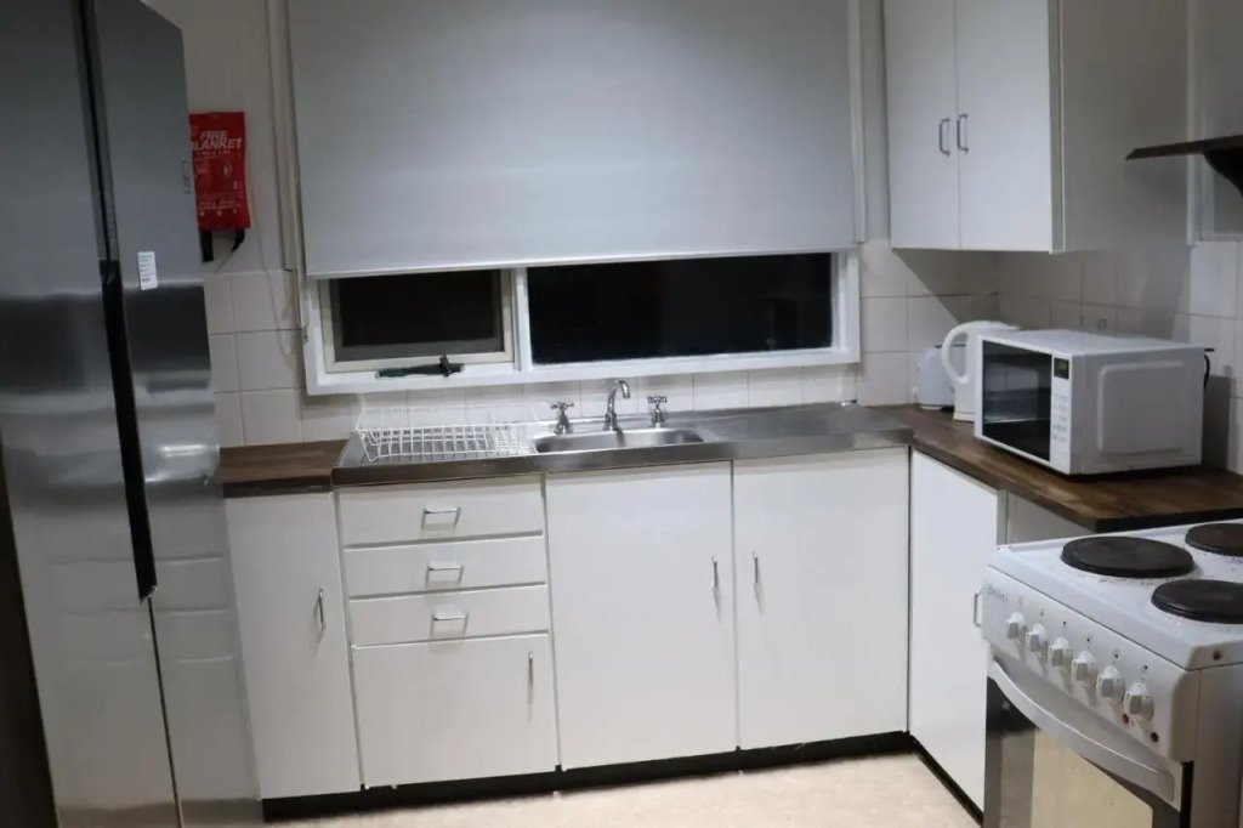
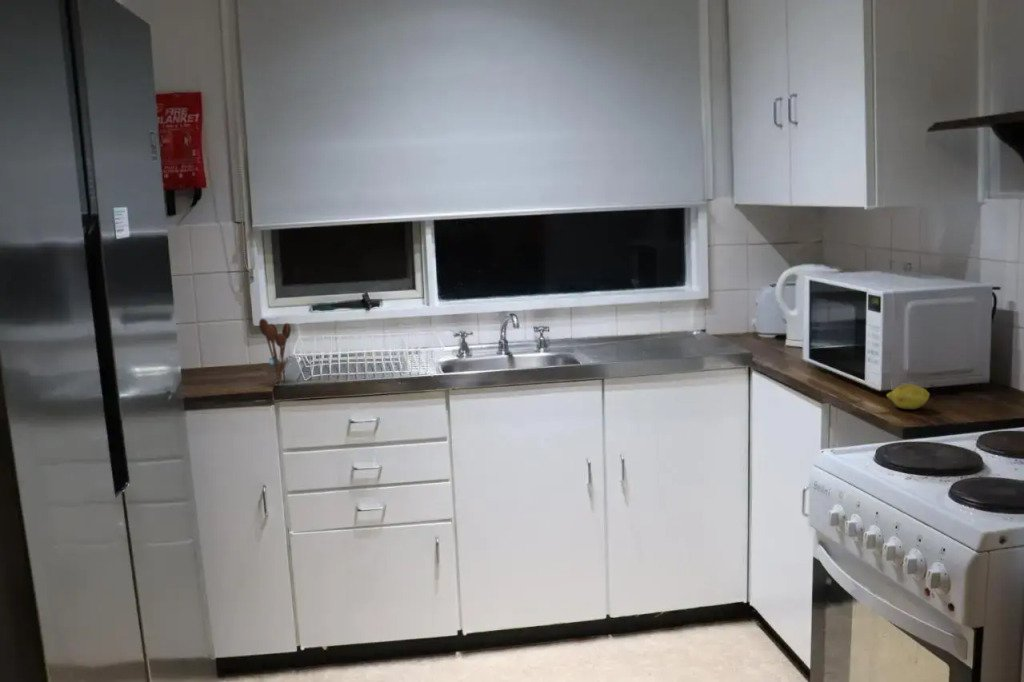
+ fruit [886,384,931,410]
+ utensil holder [258,317,292,382]
